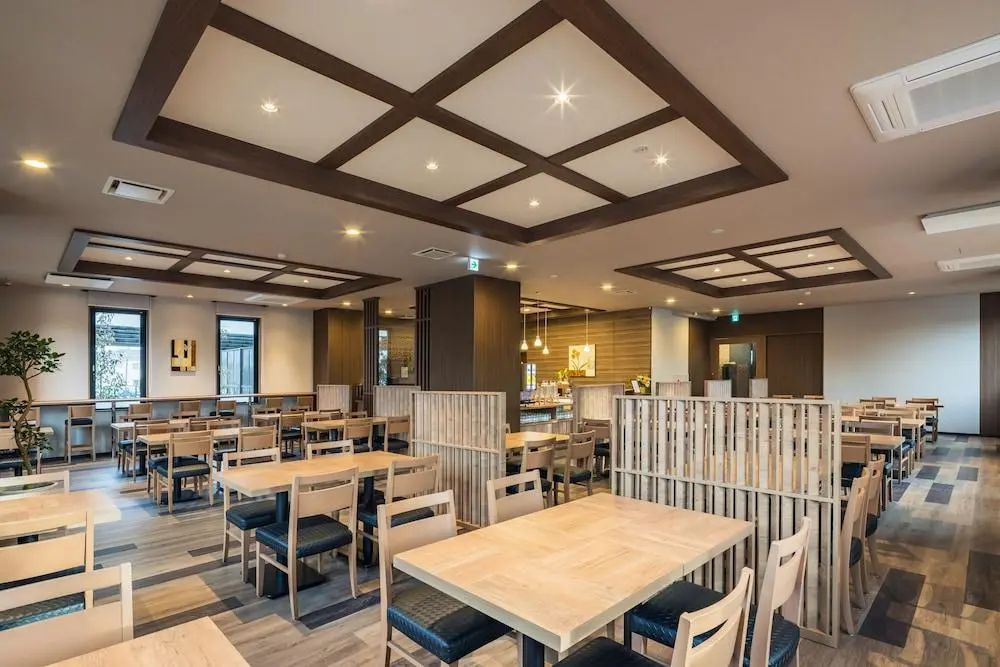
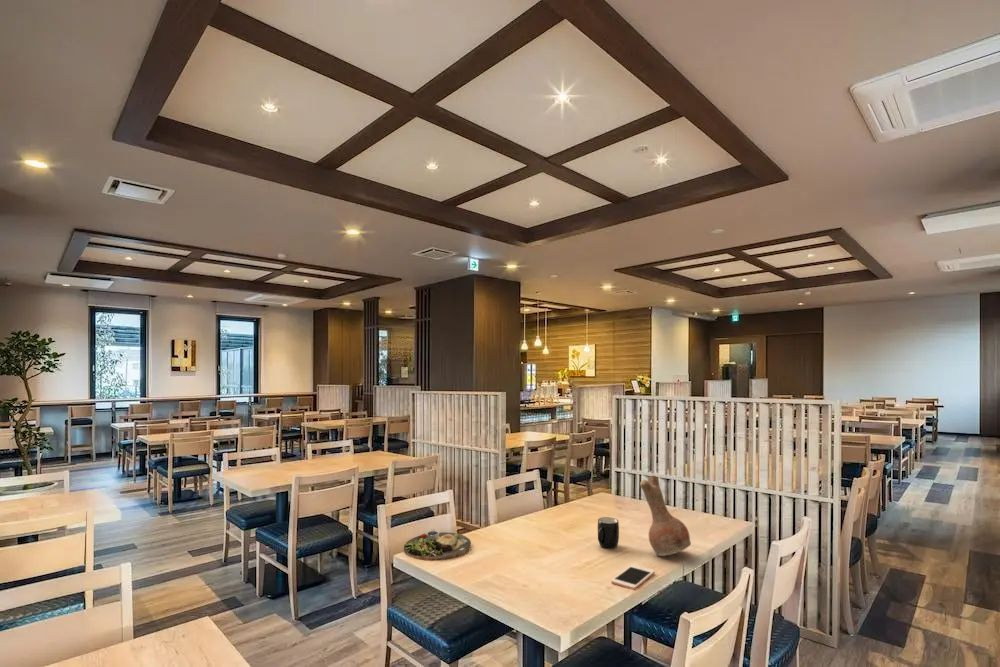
+ vase [639,475,692,557]
+ dinner plate [403,527,472,561]
+ mug [597,516,620,550]
+ cell phone [610,564,656,591]
